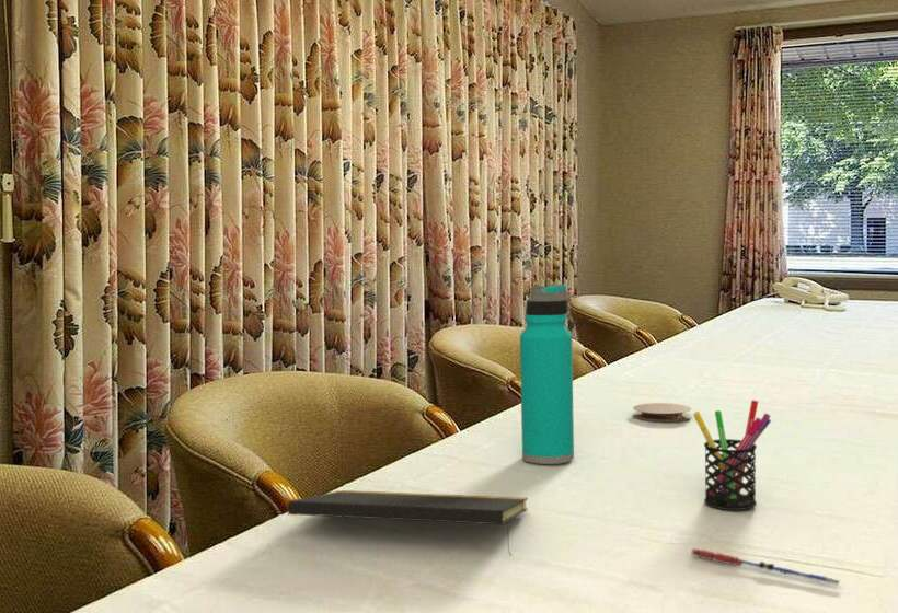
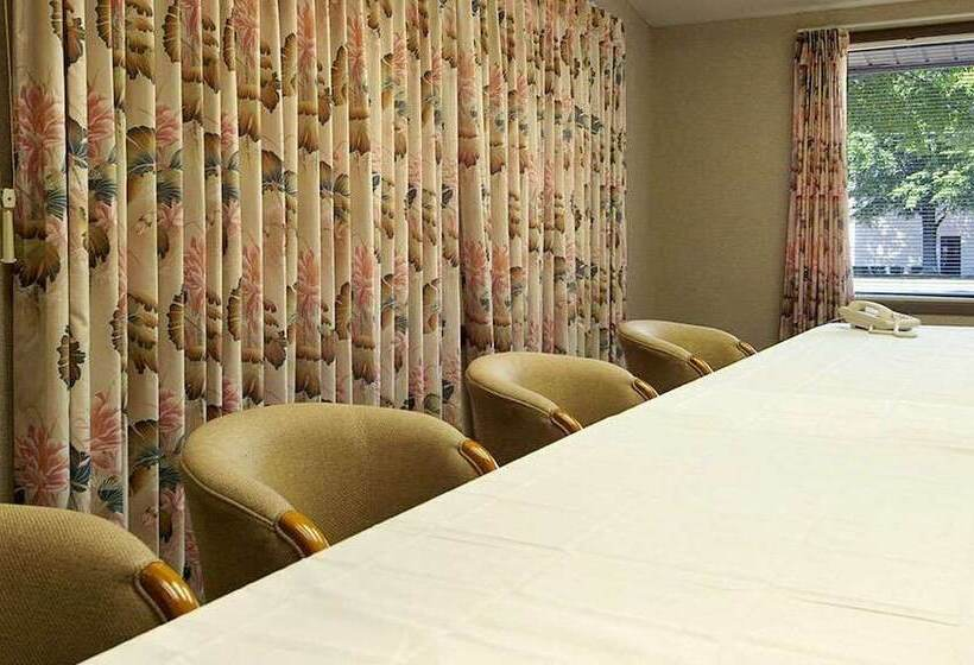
- notepad [287,489,529,556]
- water bottle [519,284,575,465]
- pen [691,547,841,586]
- coaster [632,402,692,423]
- pen holder [692,398,772,511]
